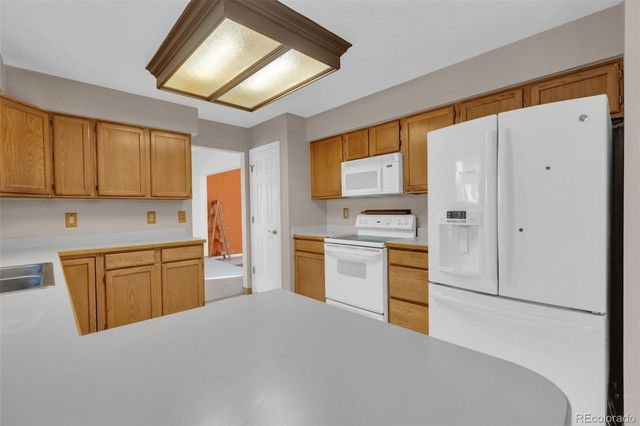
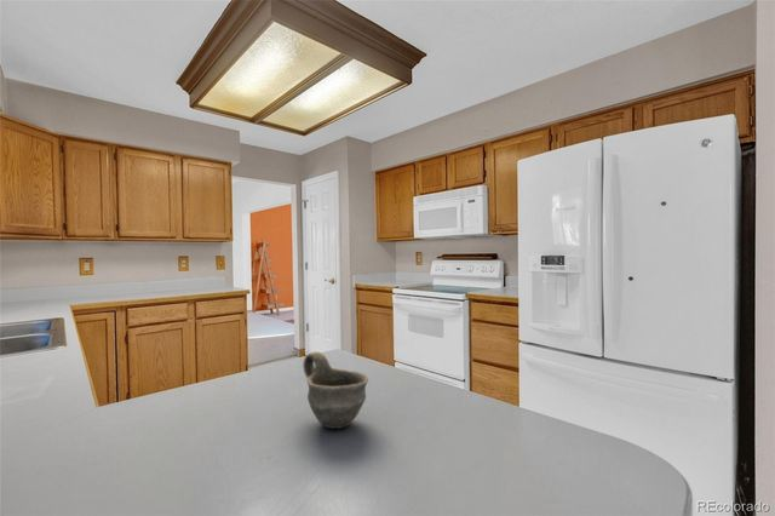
+ cup [302,351,369,430]
